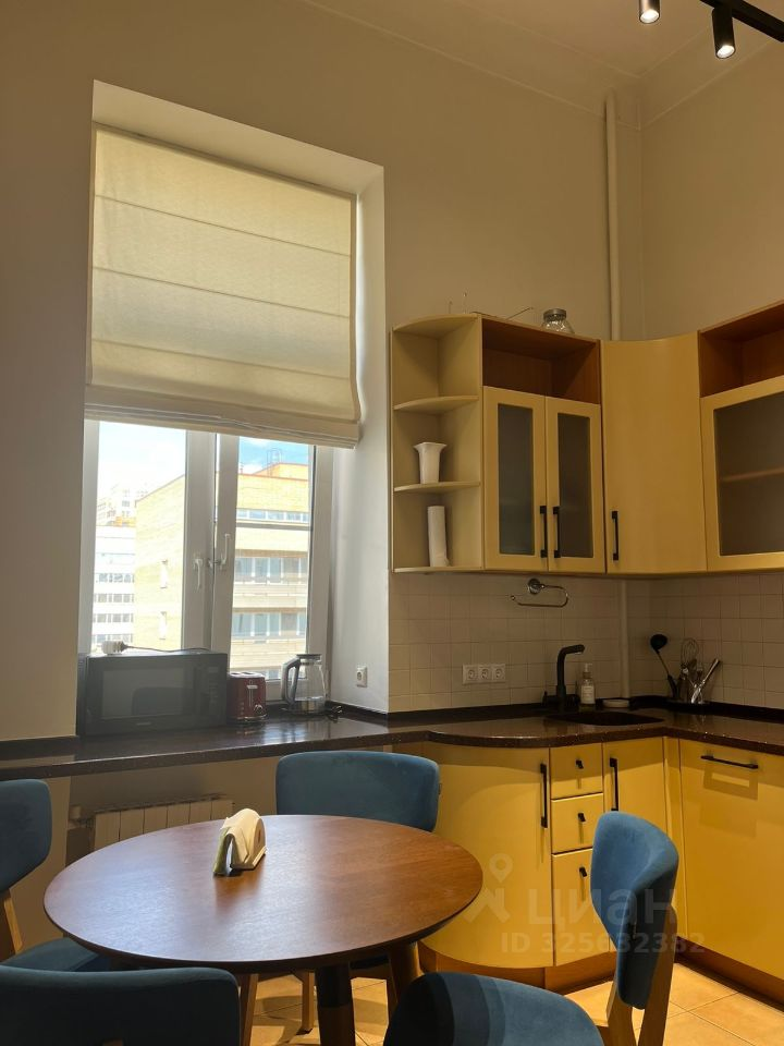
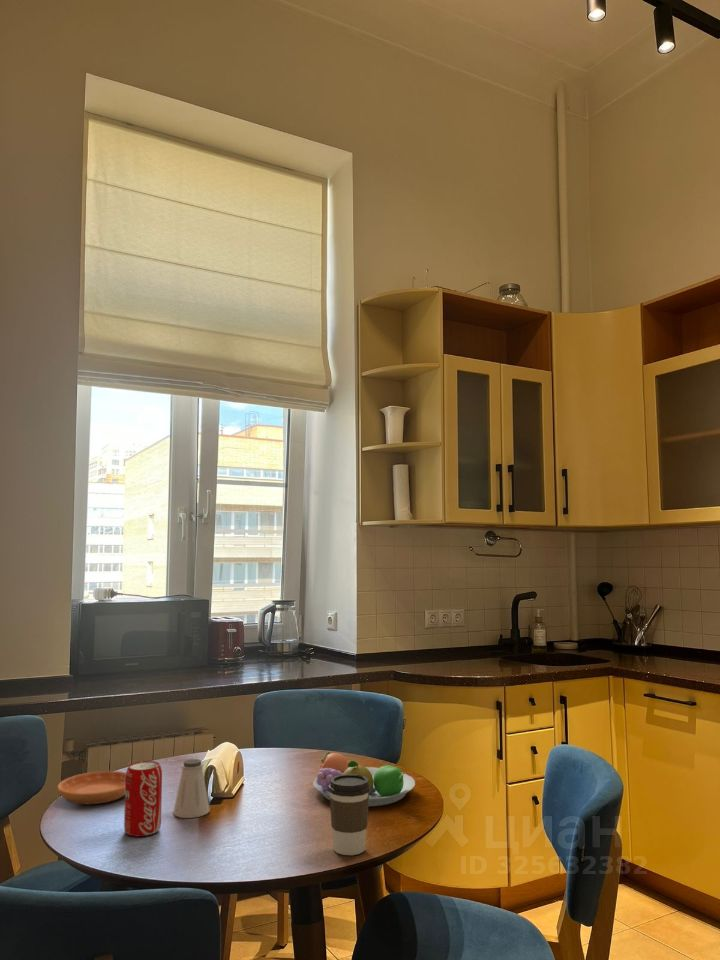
+ saltshaker [172,758,211,819]
+ saucer [57,770,126,806]
+ coffee cup [329,774,370,856]
+ fruit bowl [312,751,416,807]
+ beverage can [123,760,163,837]
